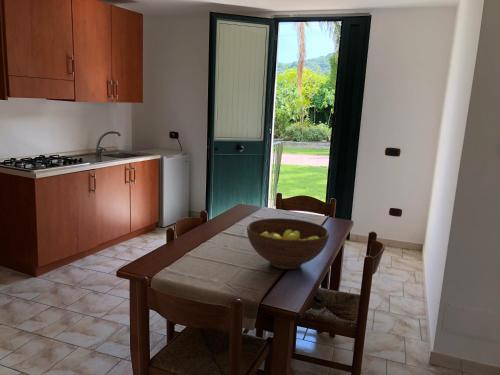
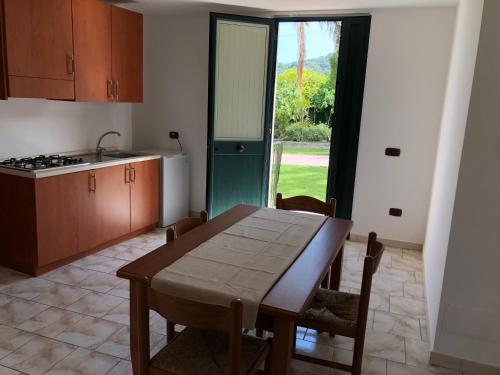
- fruit bowl [246,217,330,270]
